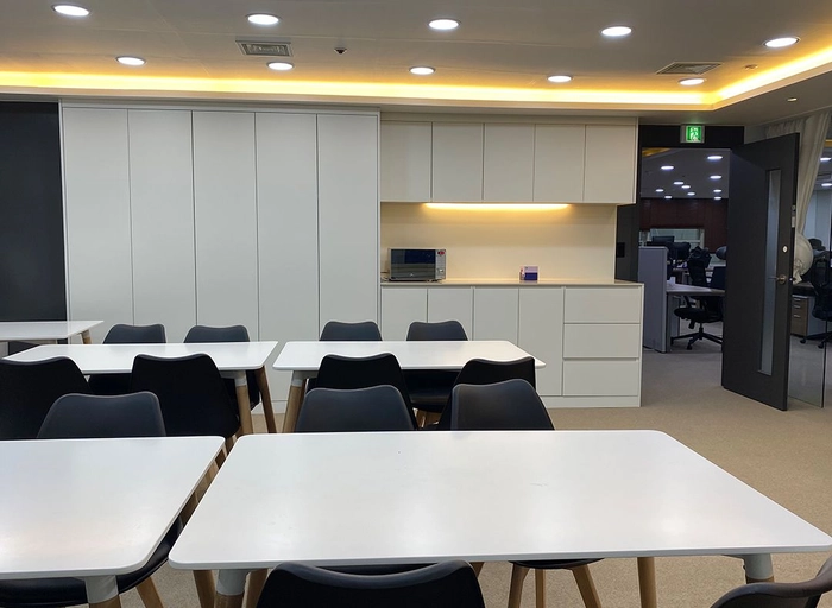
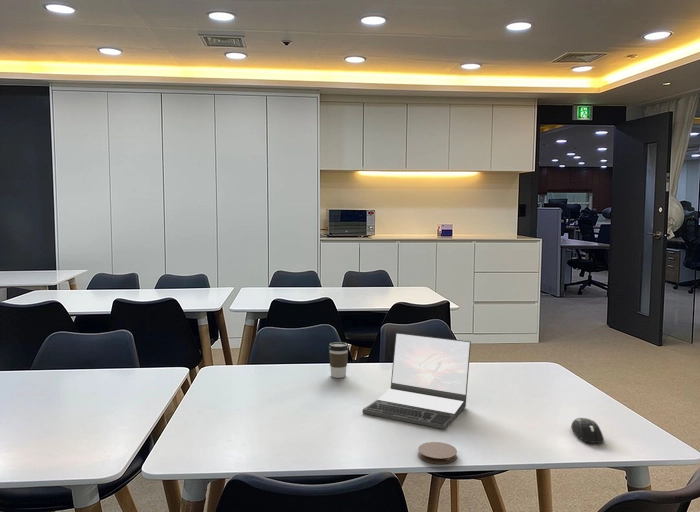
+ coffee cup [328,341,350,379]
+ coaster [417,441,458,465]
+ laptop [362,332,472,430]
+ mouse [570,417,605,444]
